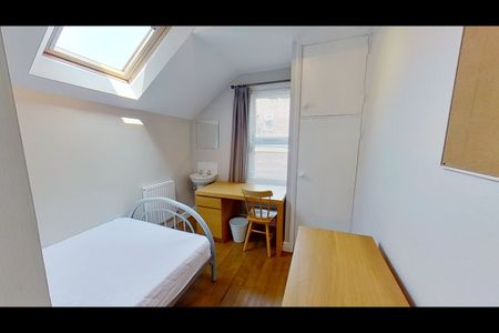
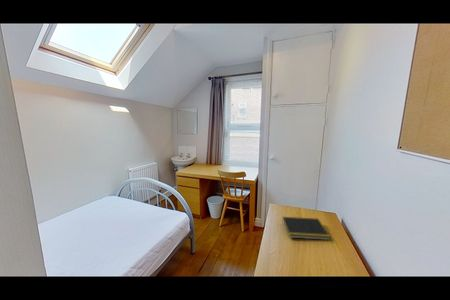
+ notepad [281,216,331,241]
